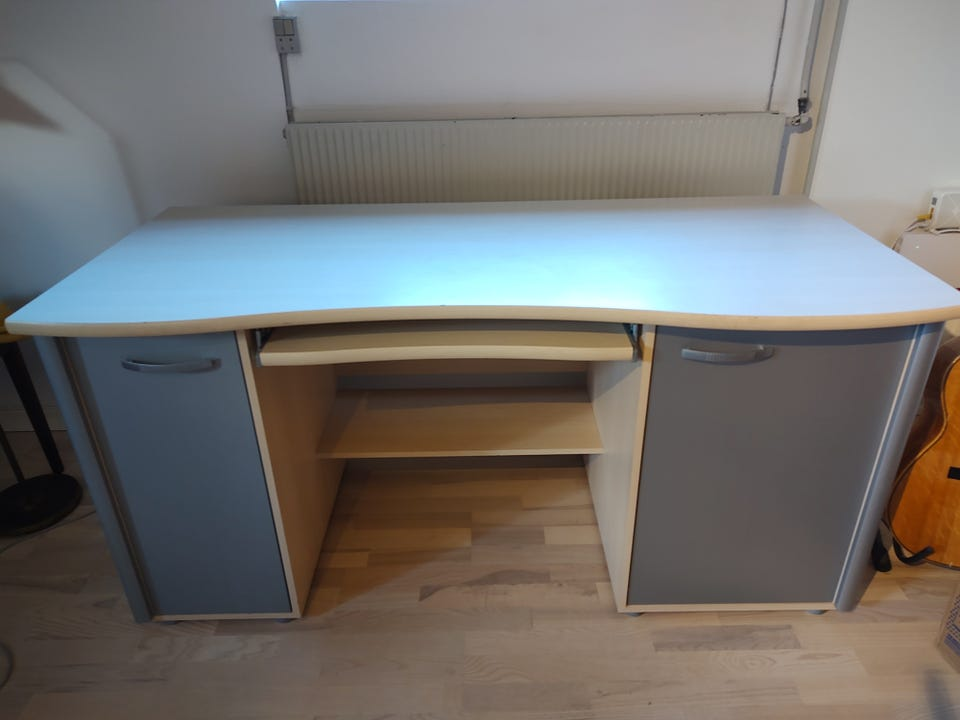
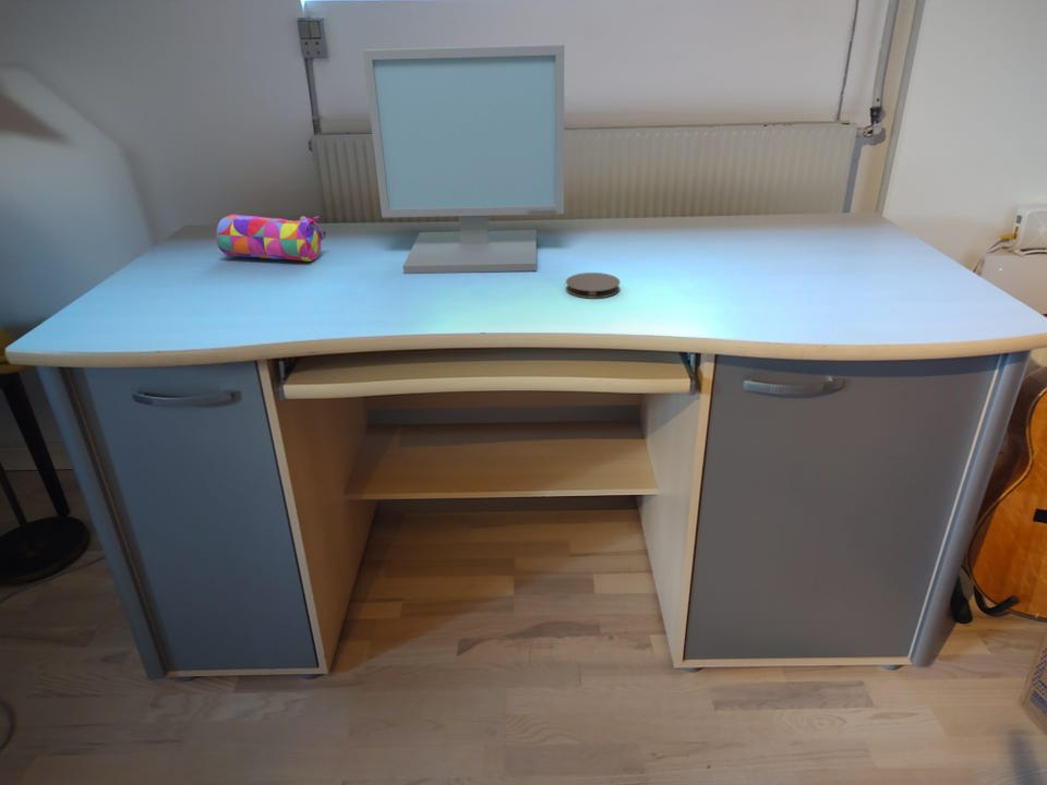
+ pencil case [215,214,327,263]
+ computer monitor [362,44,565,275]
+ coaster [565,271,621,299]
